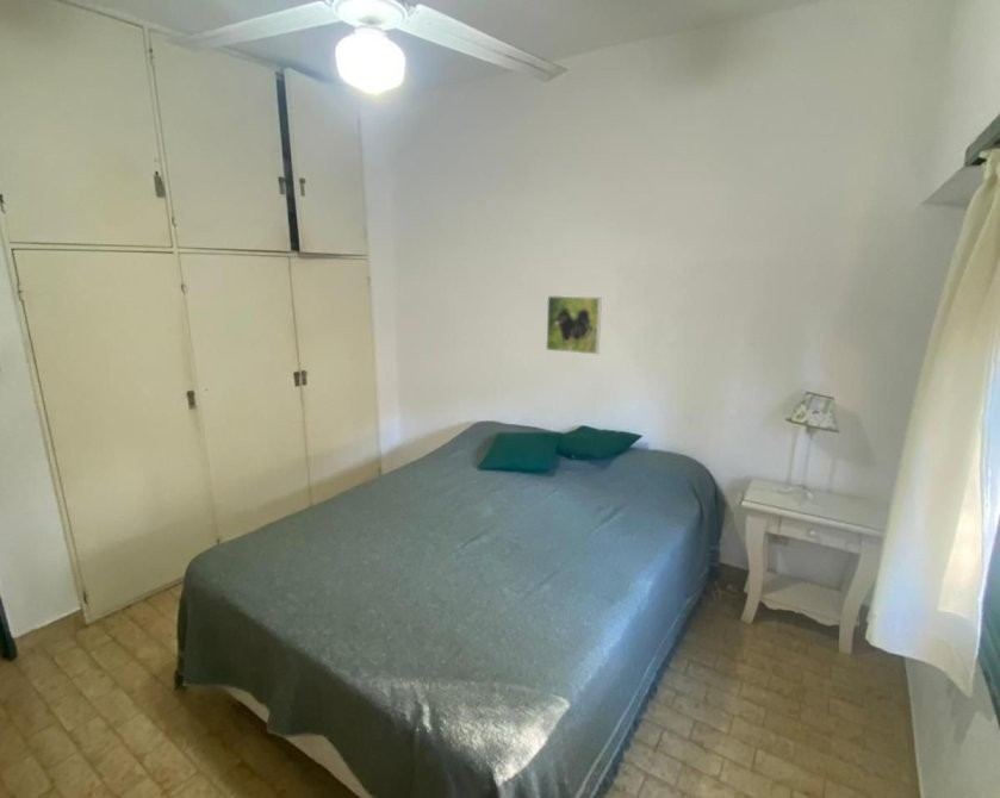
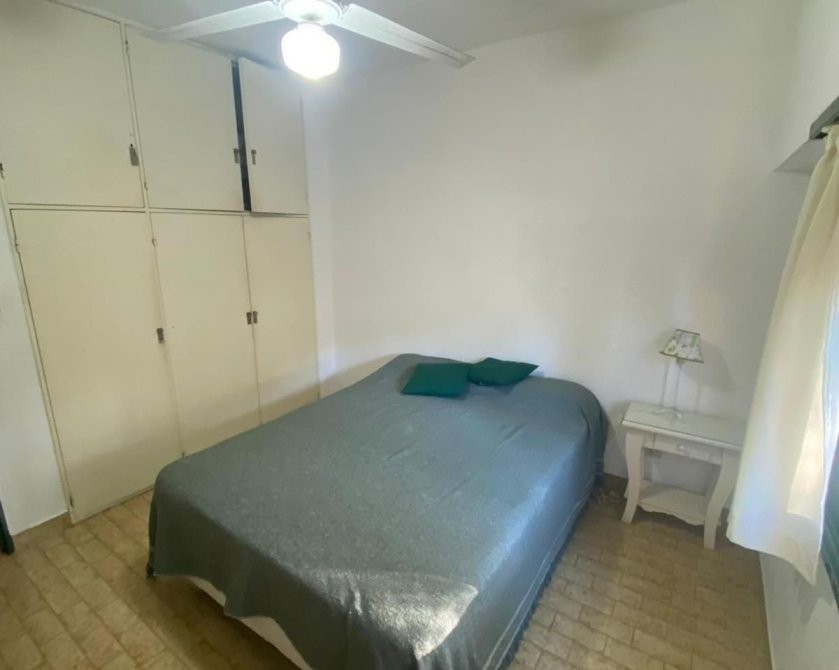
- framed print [545,294,603,356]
